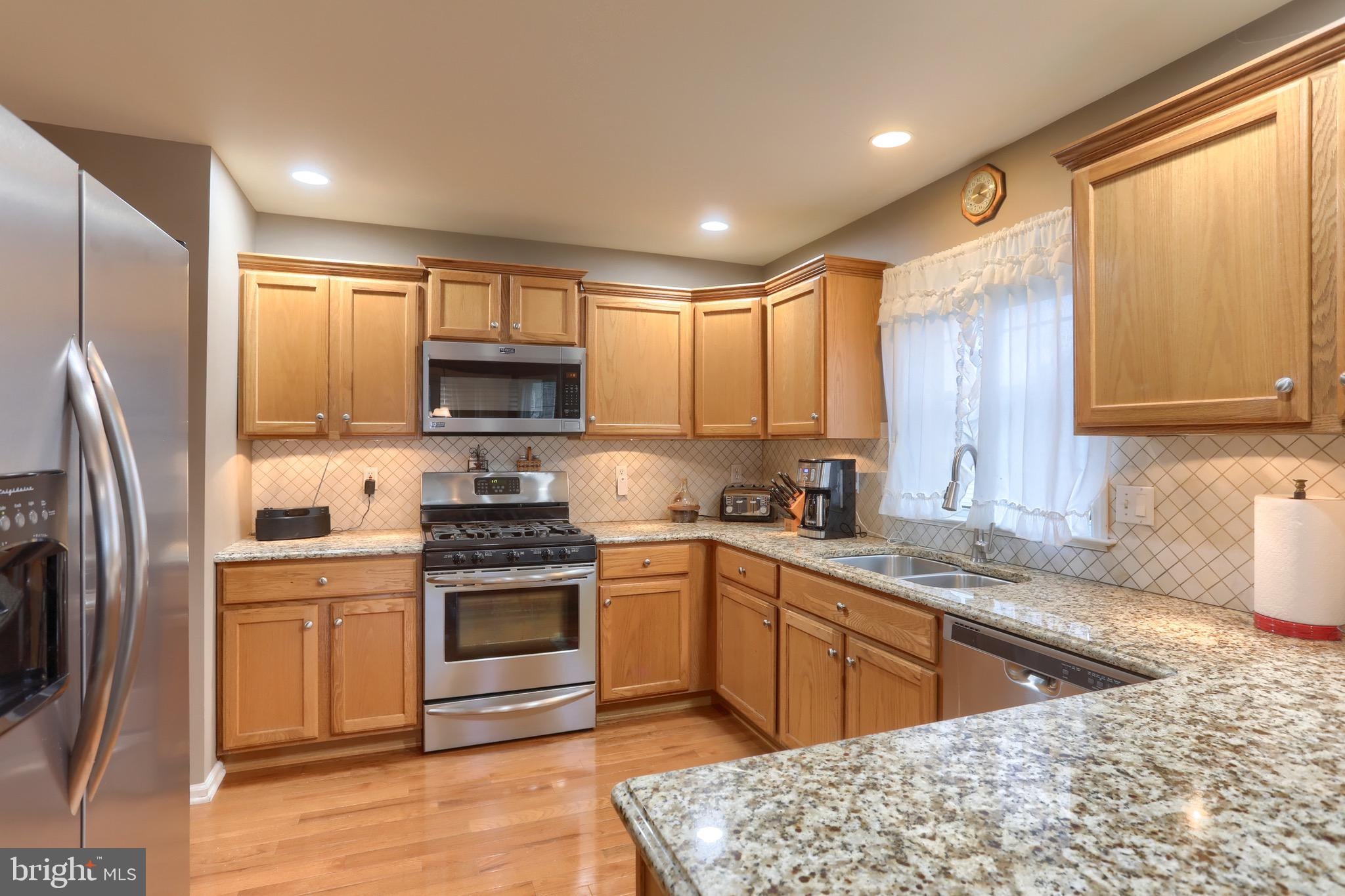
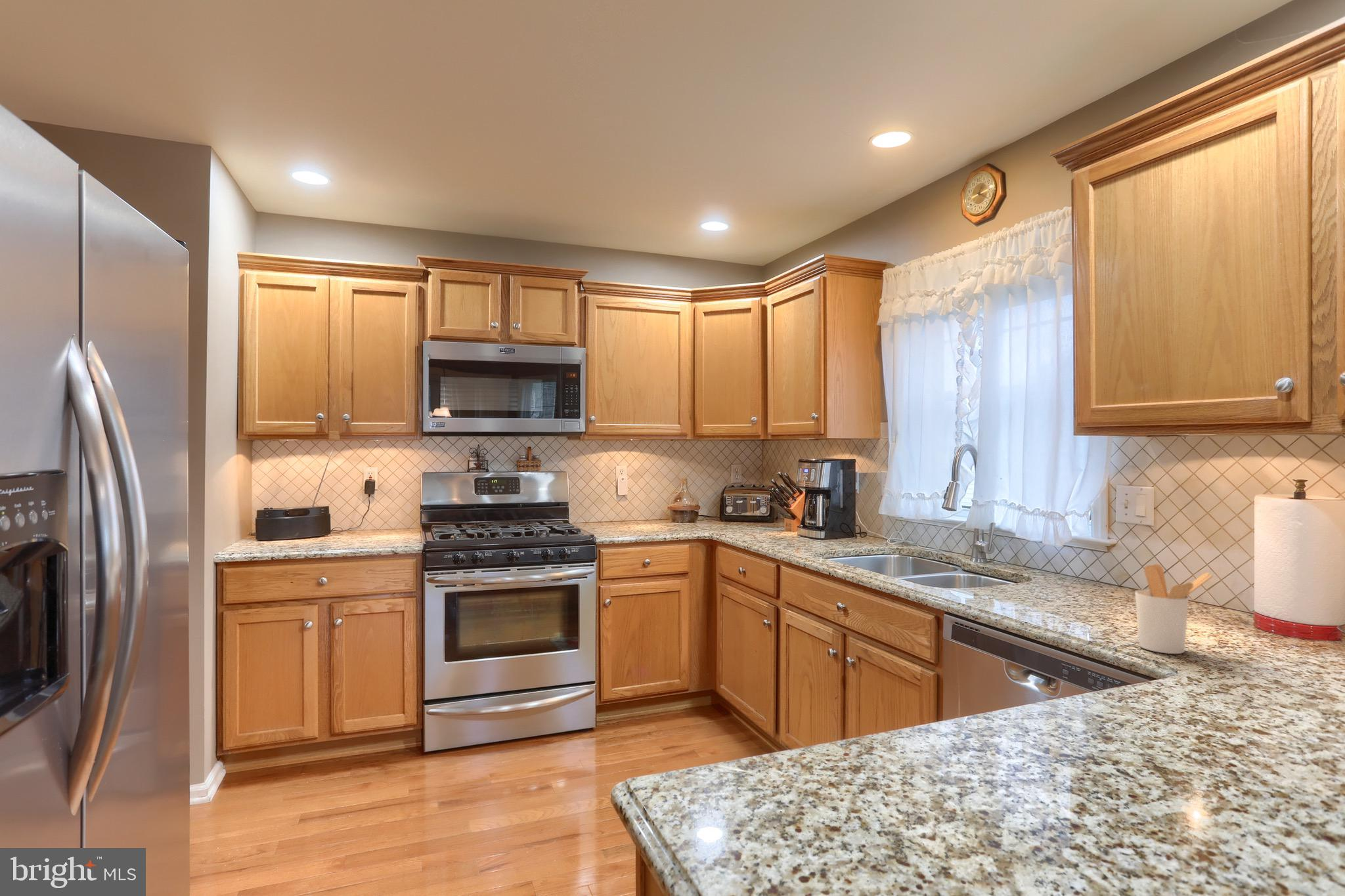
+ utensil holder [1134,563,1214,654]
